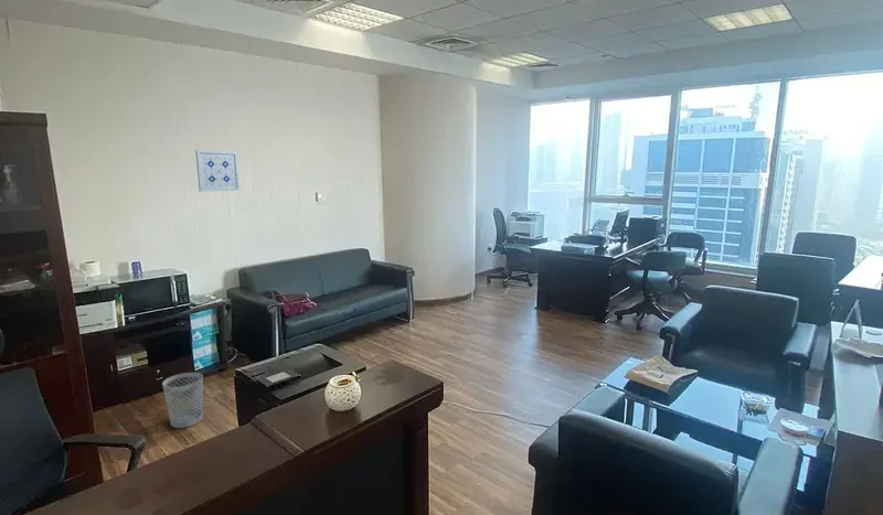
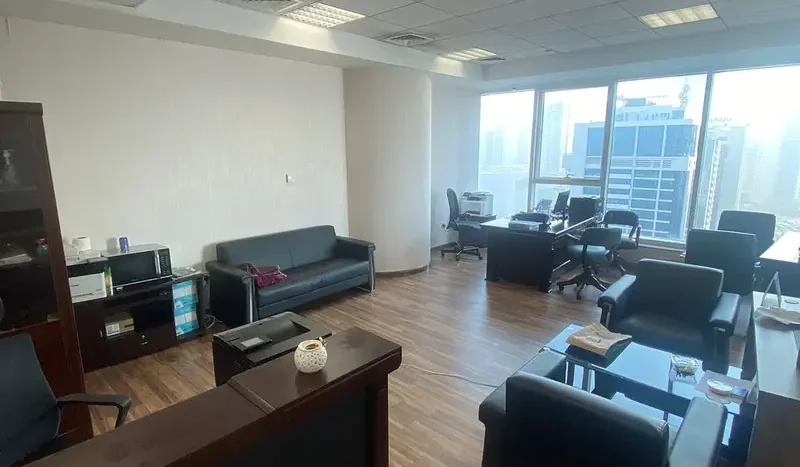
- wastebasket [161,372,204,429]
- wall art [194,149,241,193]
